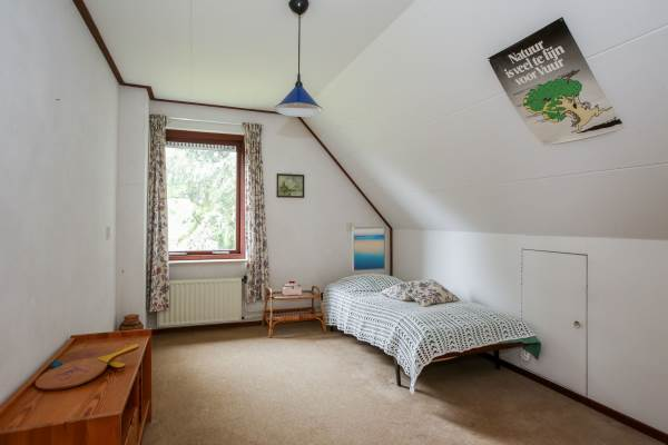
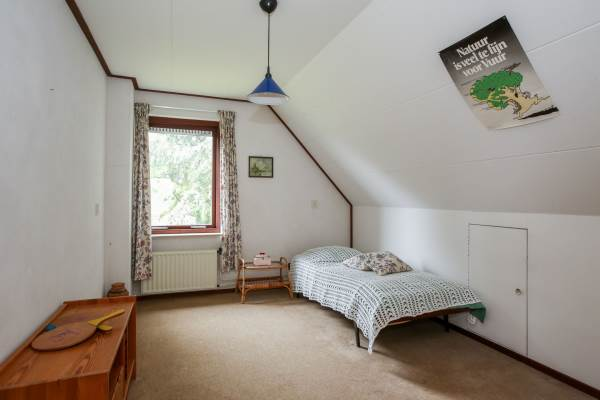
- wall art [351,226,386,271]
